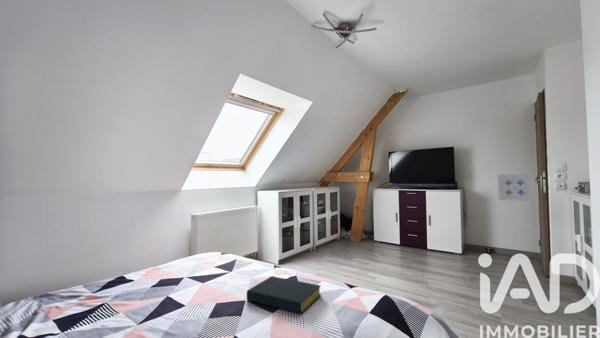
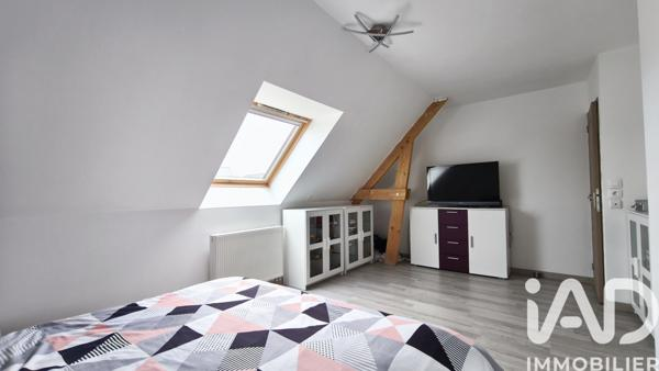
- hardback book [246,275,322,315]
- wall art [497,173,533,202]
